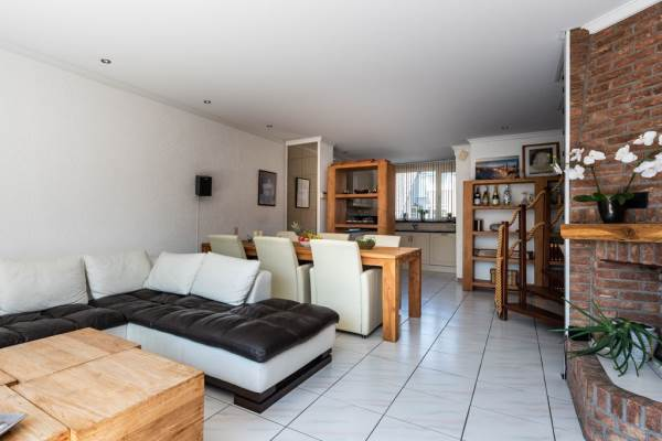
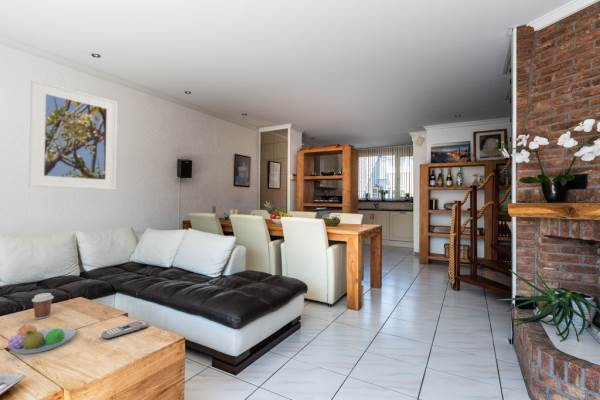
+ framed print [28,78,118,191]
+ fruit bowl [7,324,76,355]
+ coffee cup [31,292,55,320]
+ remote control [100,319,150,340]
